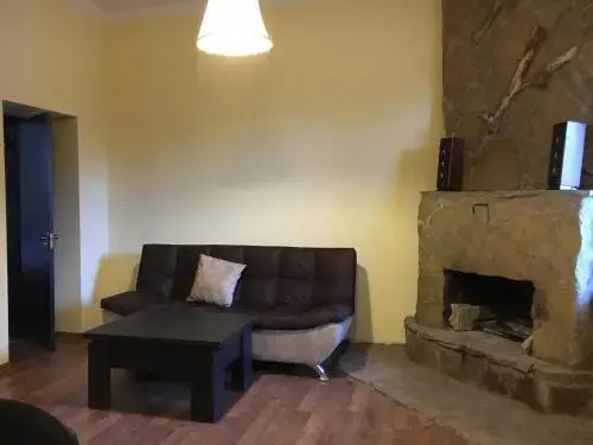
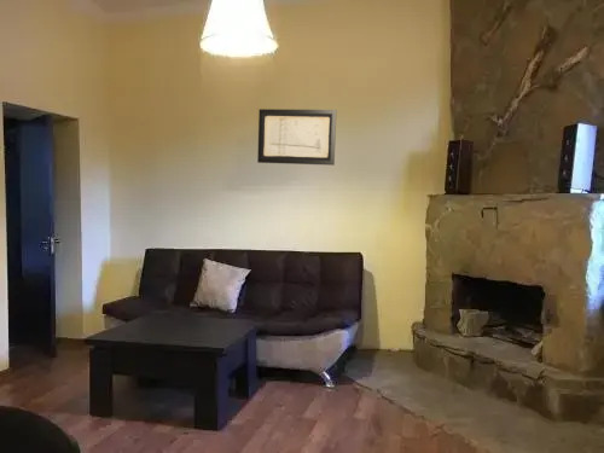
+ wall art [256,108,338,167]
